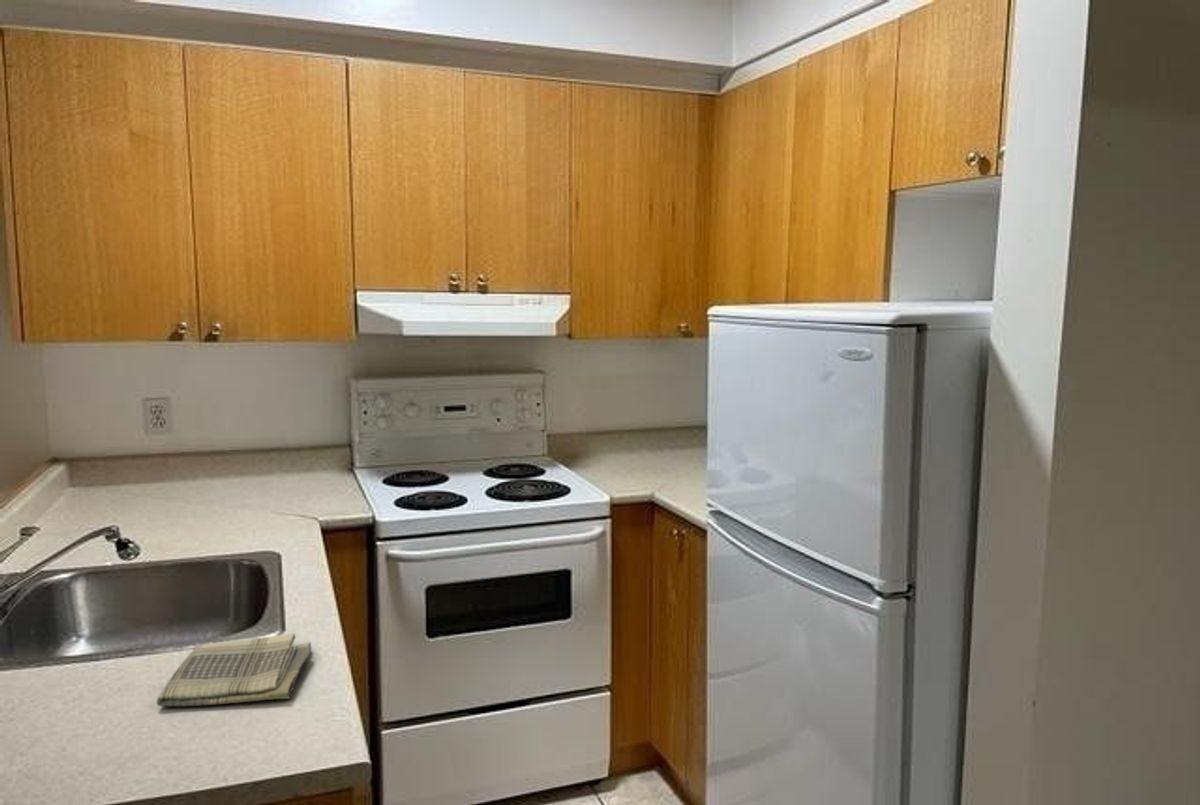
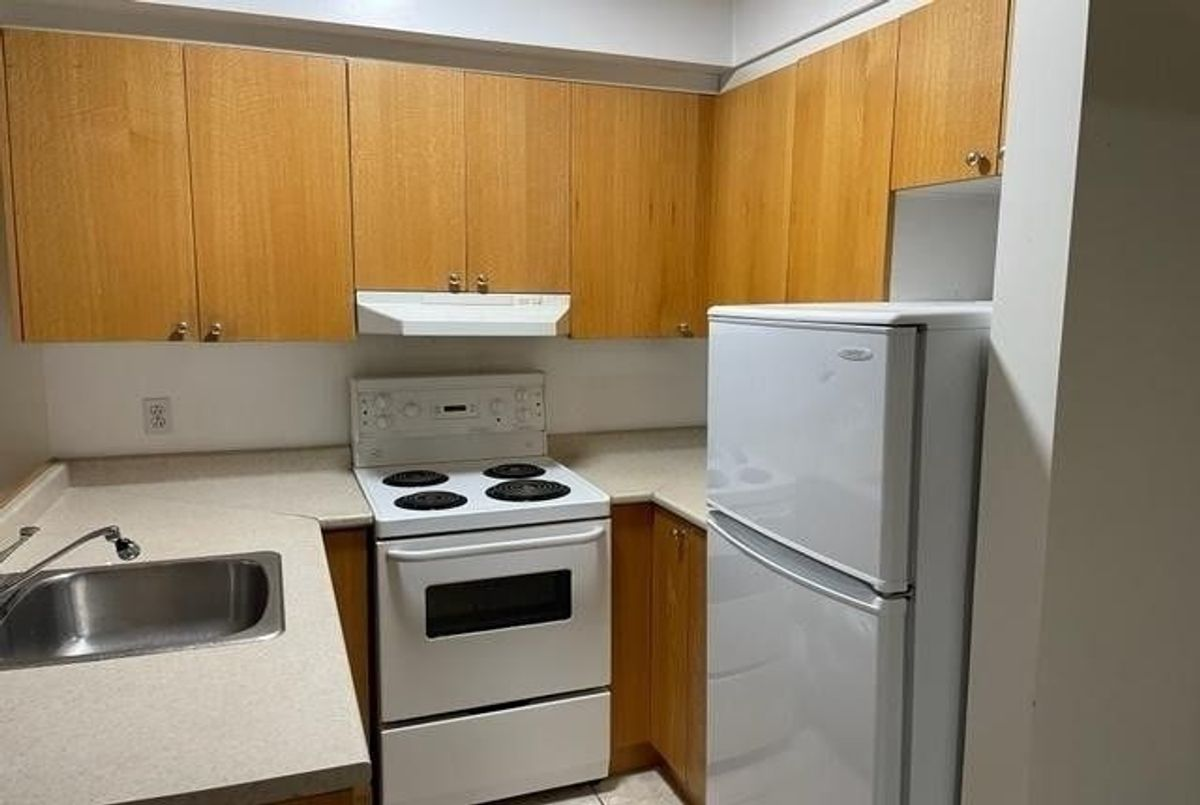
- dish towel [156,632,313,707]
